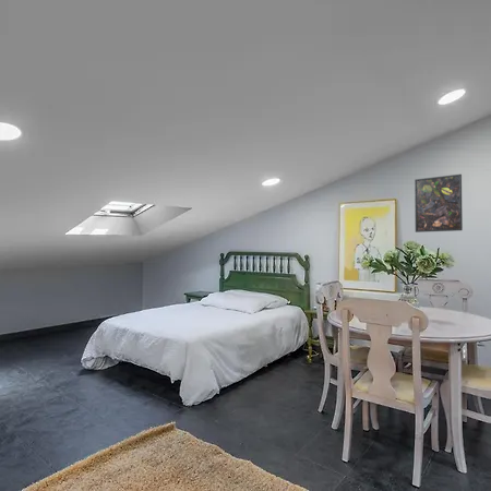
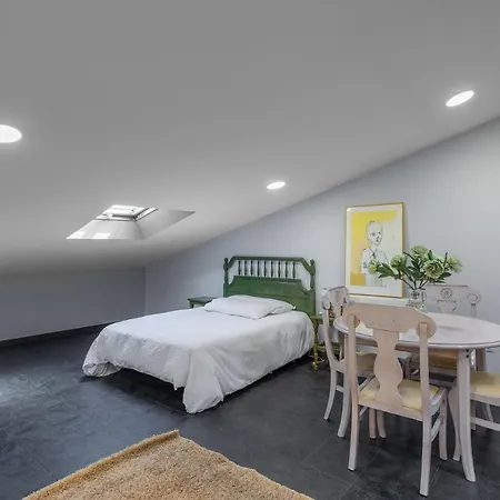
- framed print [414,173,464,233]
